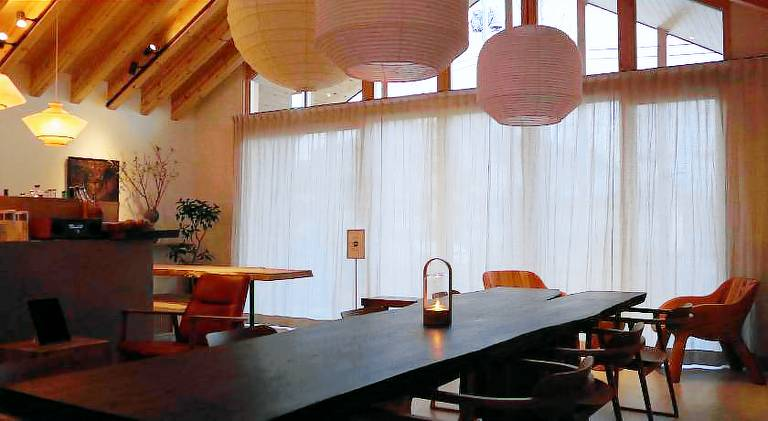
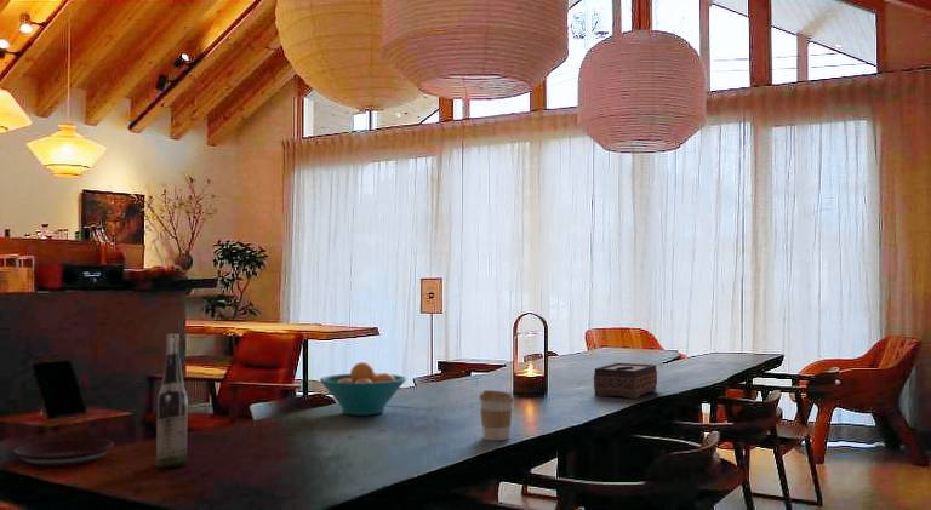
+ coffee cup [478,389,515,441]
+ fruit bowl [319,361,407,417]
+ wine bottle [155,333,189,469]
+ tissue box [593,362,658,400]
+ plate [12,437,115,468]
